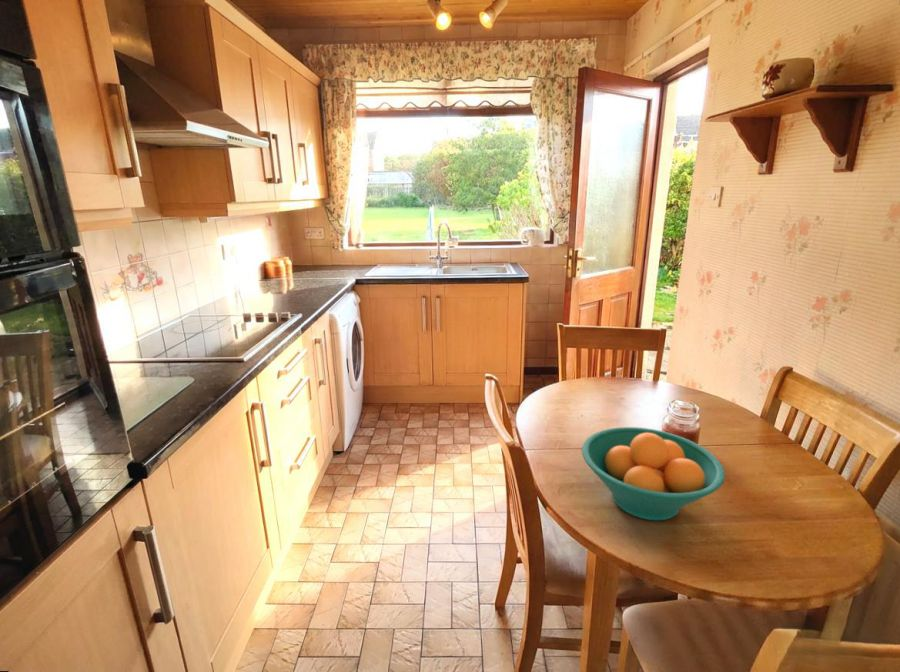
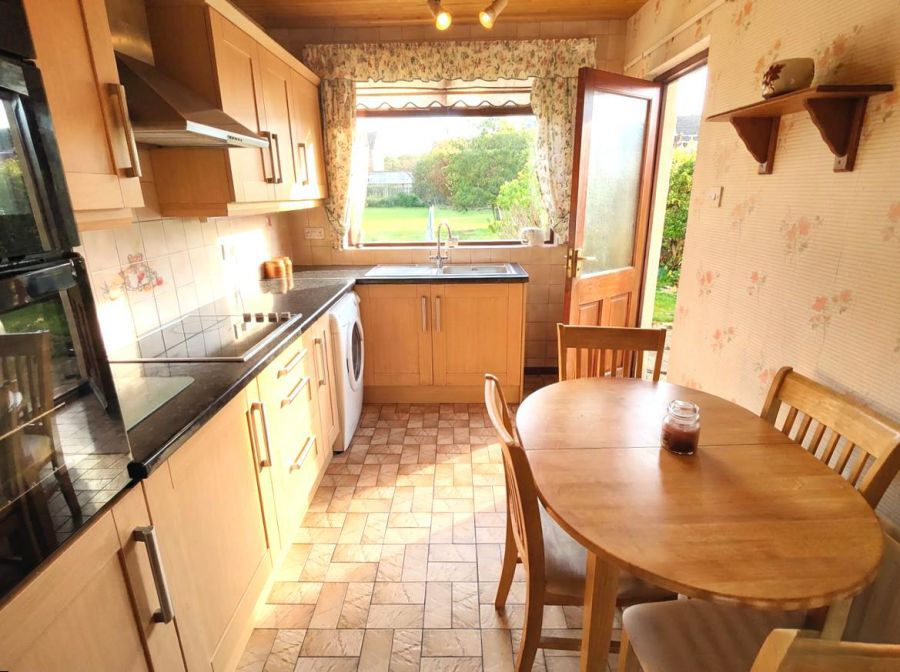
- fruit bowl [581,426,726,521]
